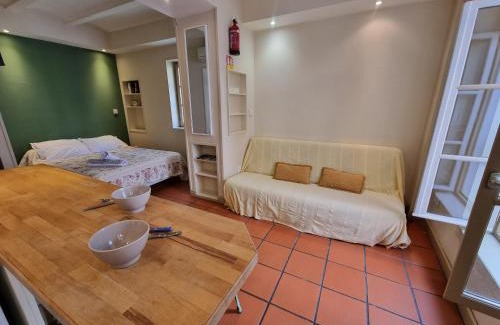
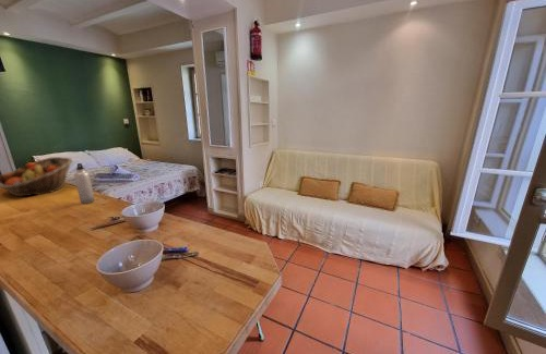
+ water bottle [73,162,96,205]
+ fruit basket [0,156,74,197]
